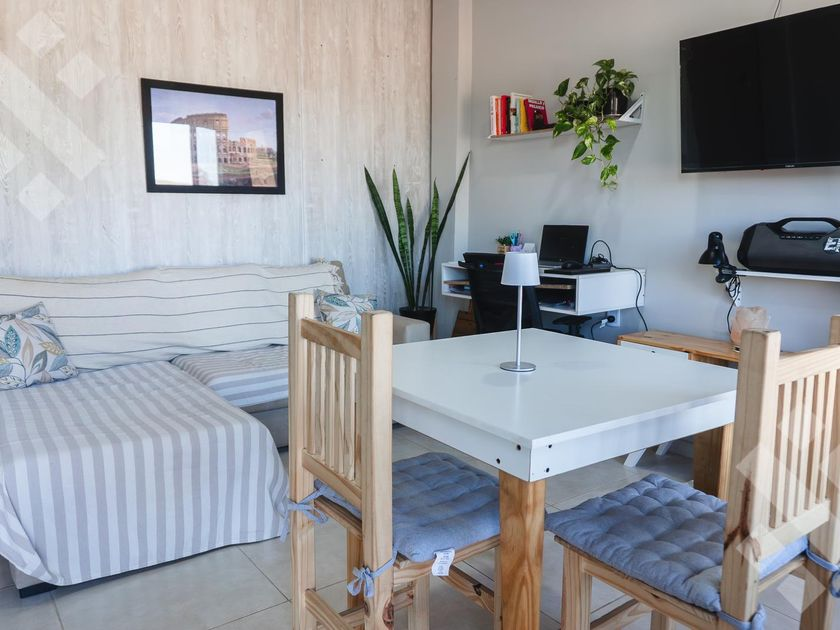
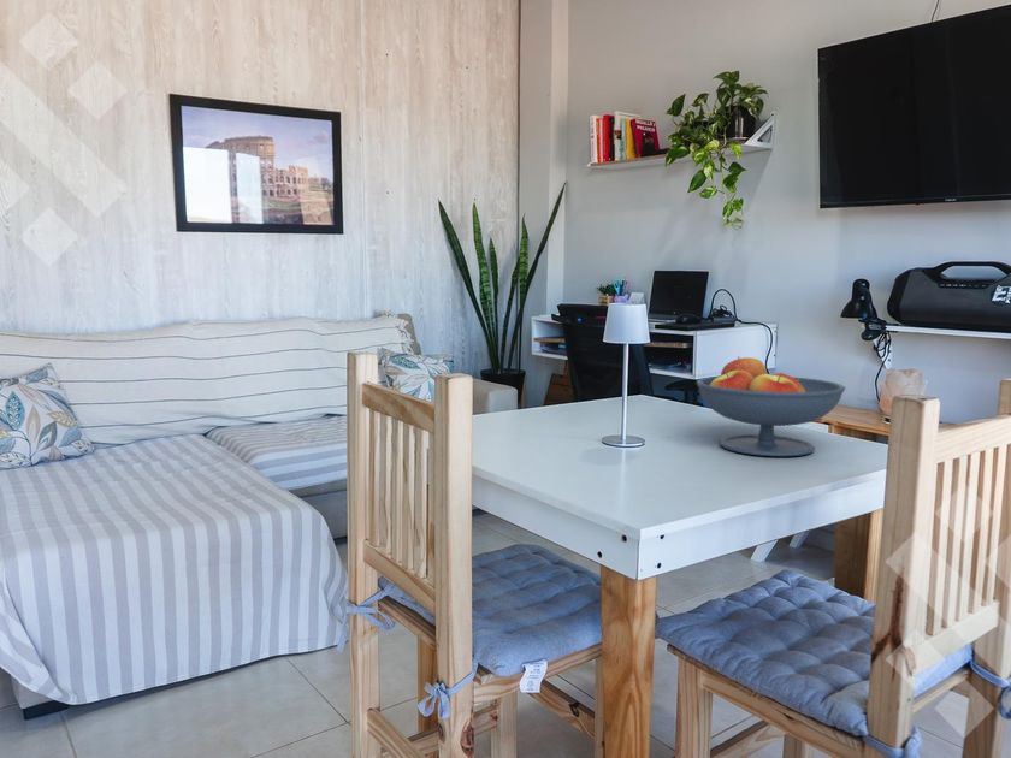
+ fruit bowl [696,355,846,457]
